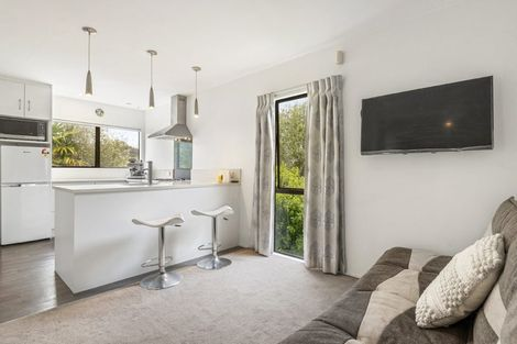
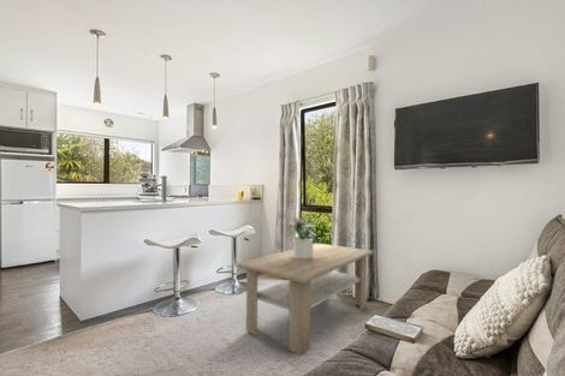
+ book [364,314,424,345]
+ potted plant [282,216,320,259]
+ coffee table [236,243,375,356]
